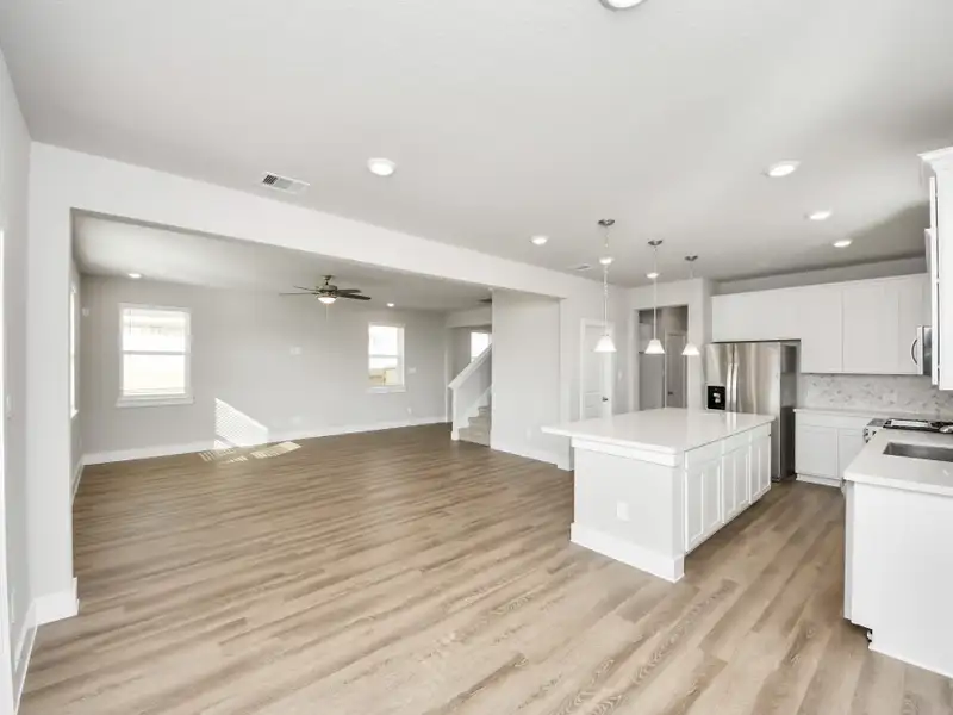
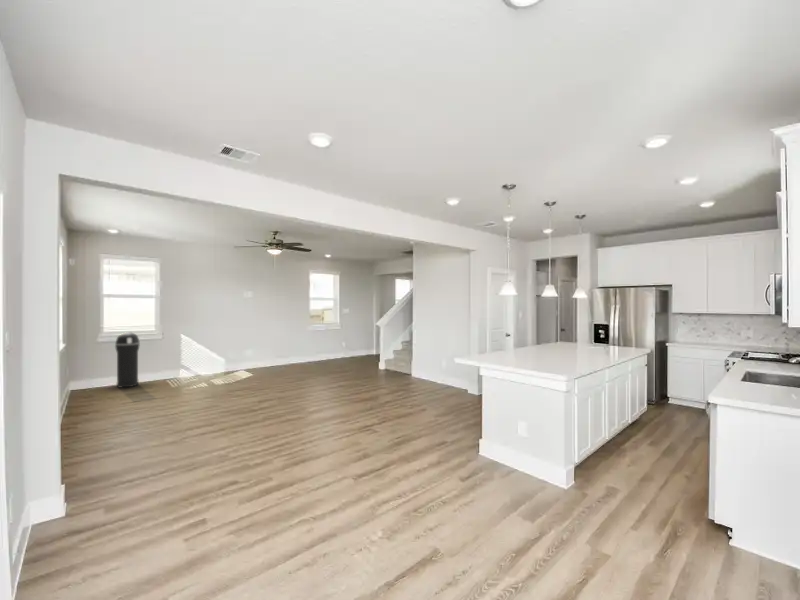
+ trash can [114,331,141,388]
